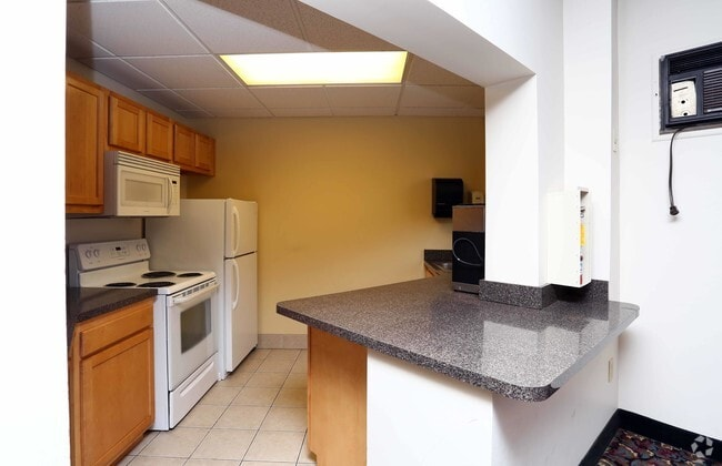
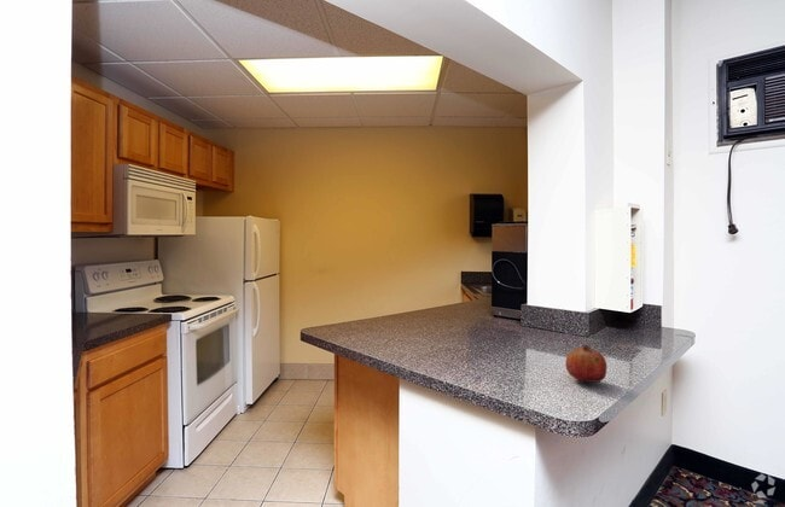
+ fruit [564,344,609,384]
